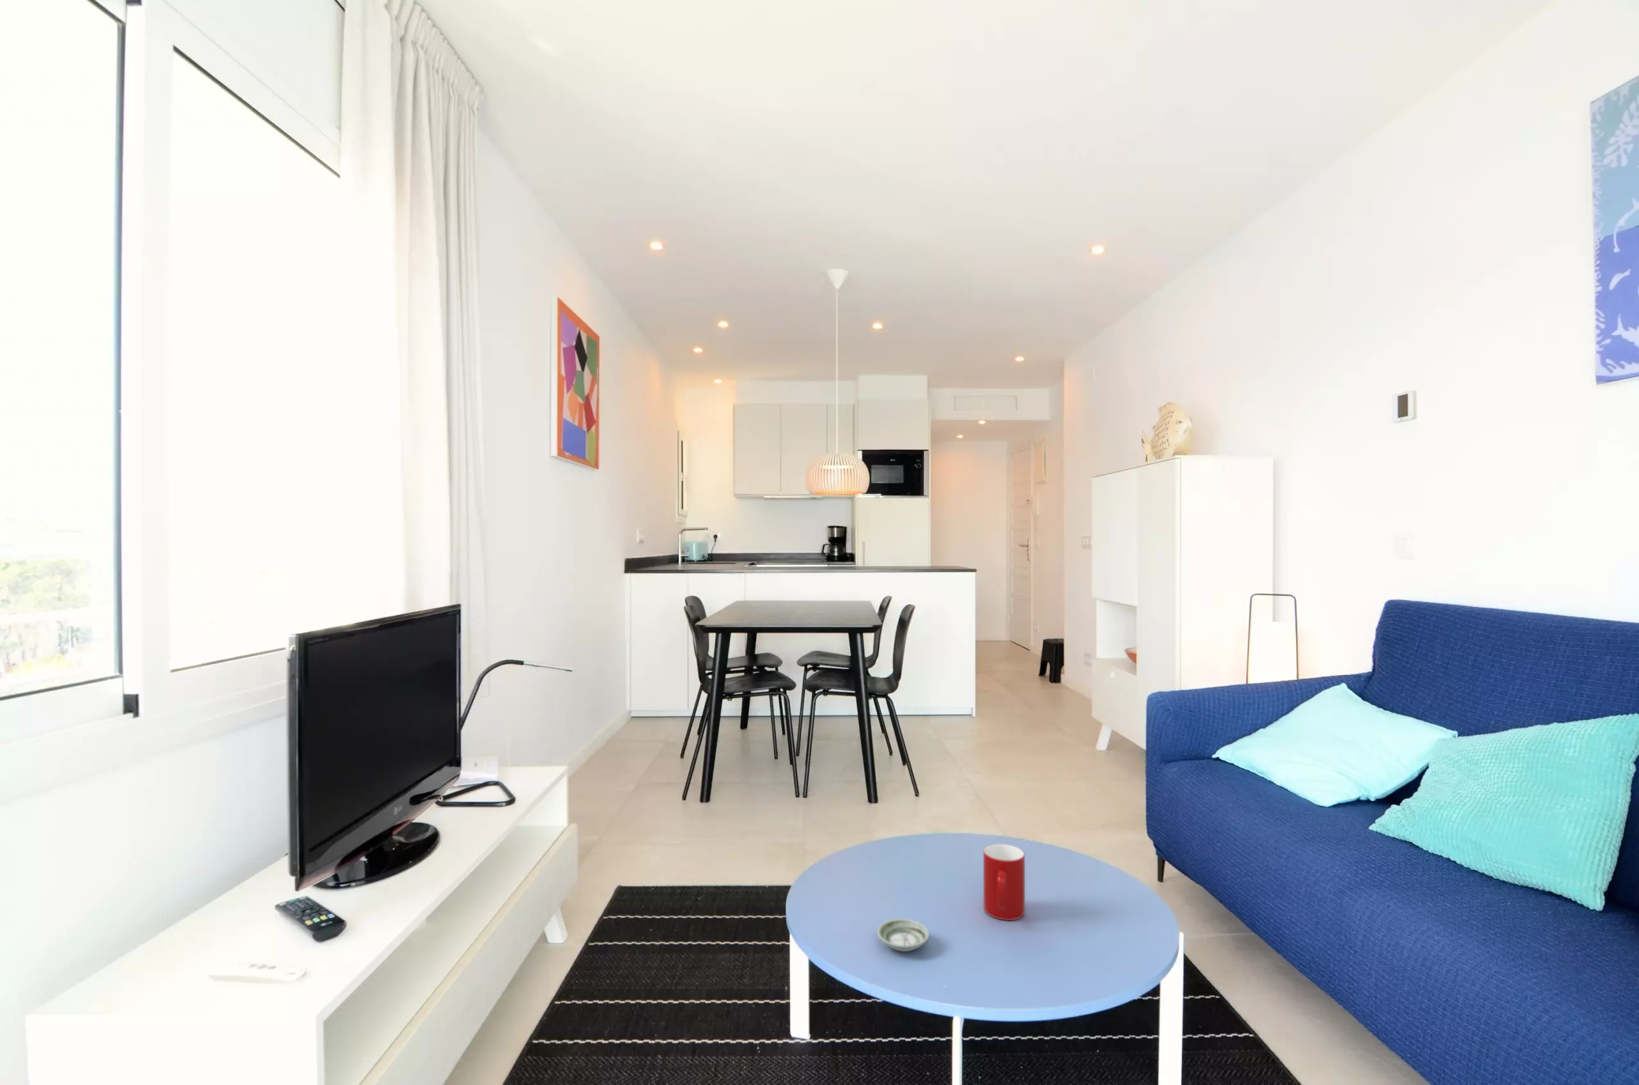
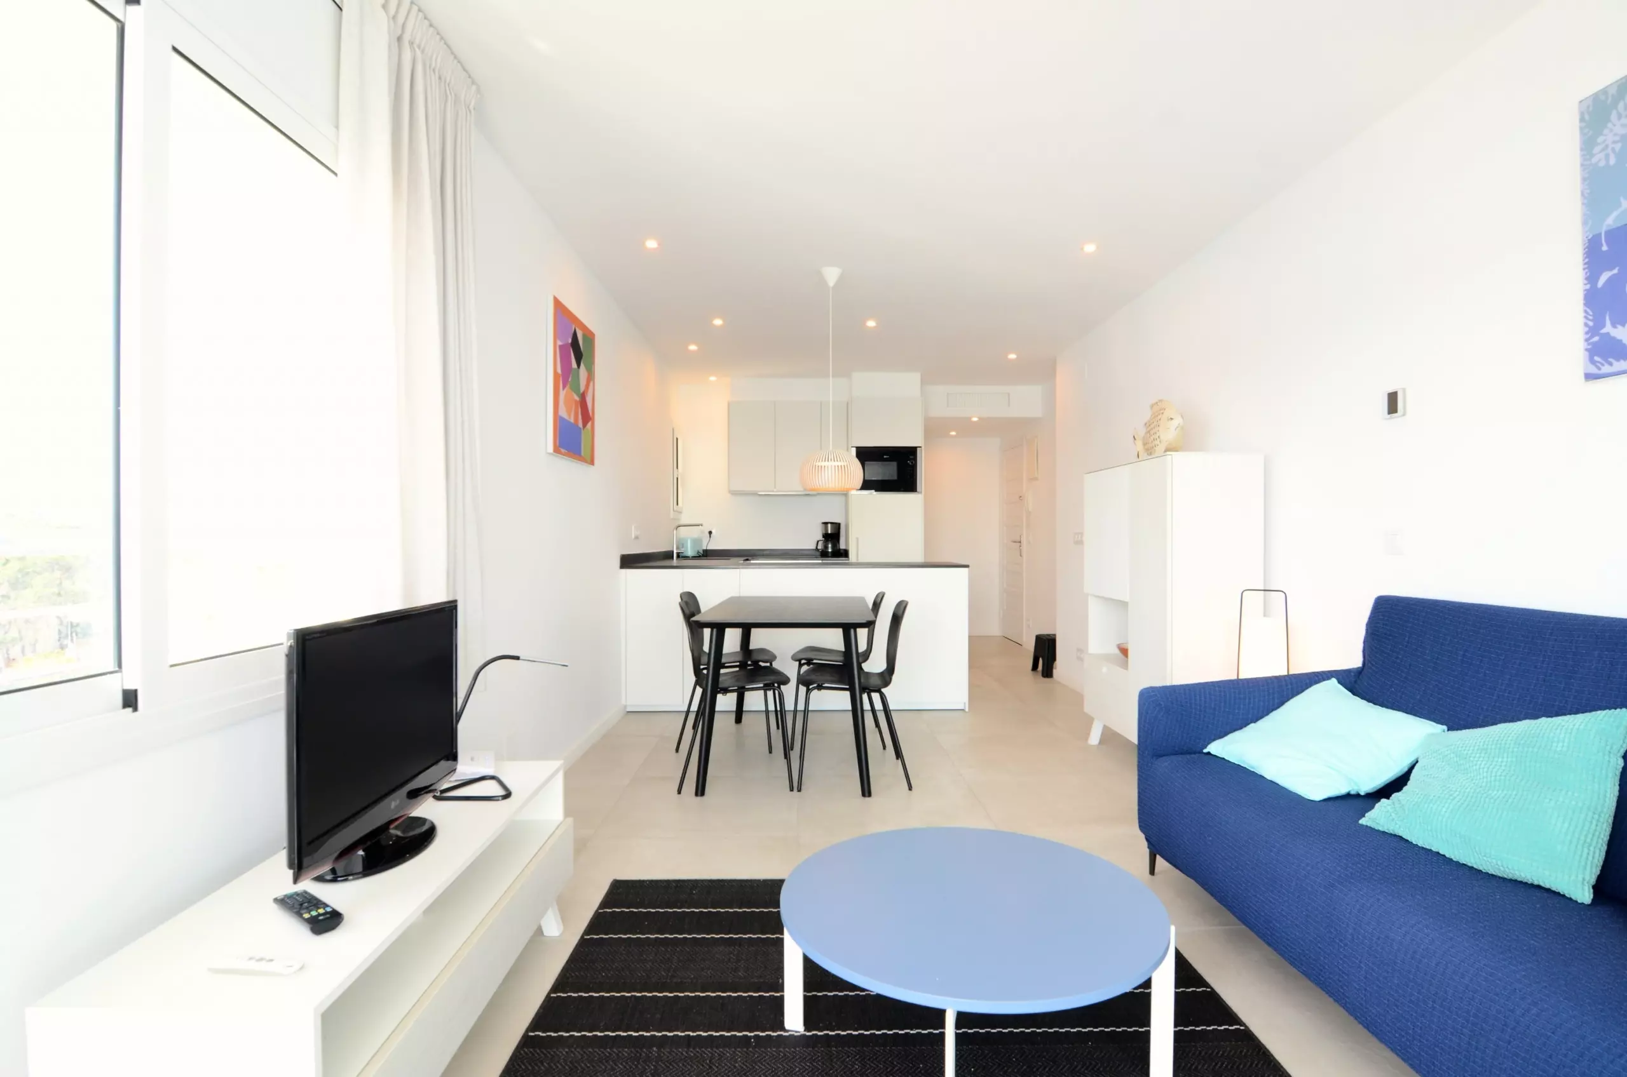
- saucer [877,918,929,952]
- cup [982,844,1026,922]
